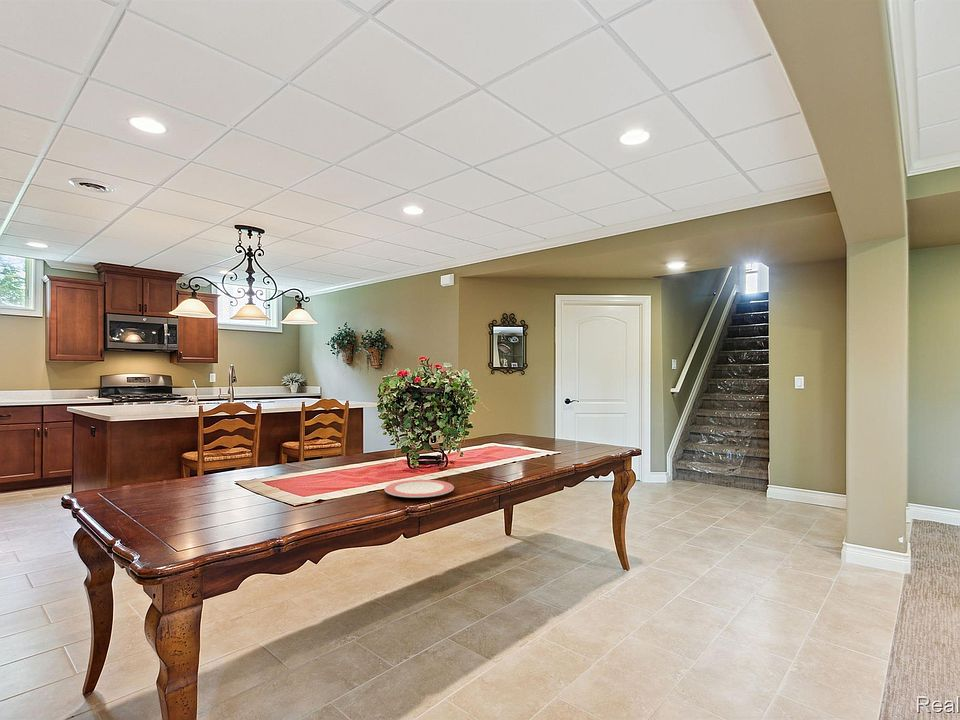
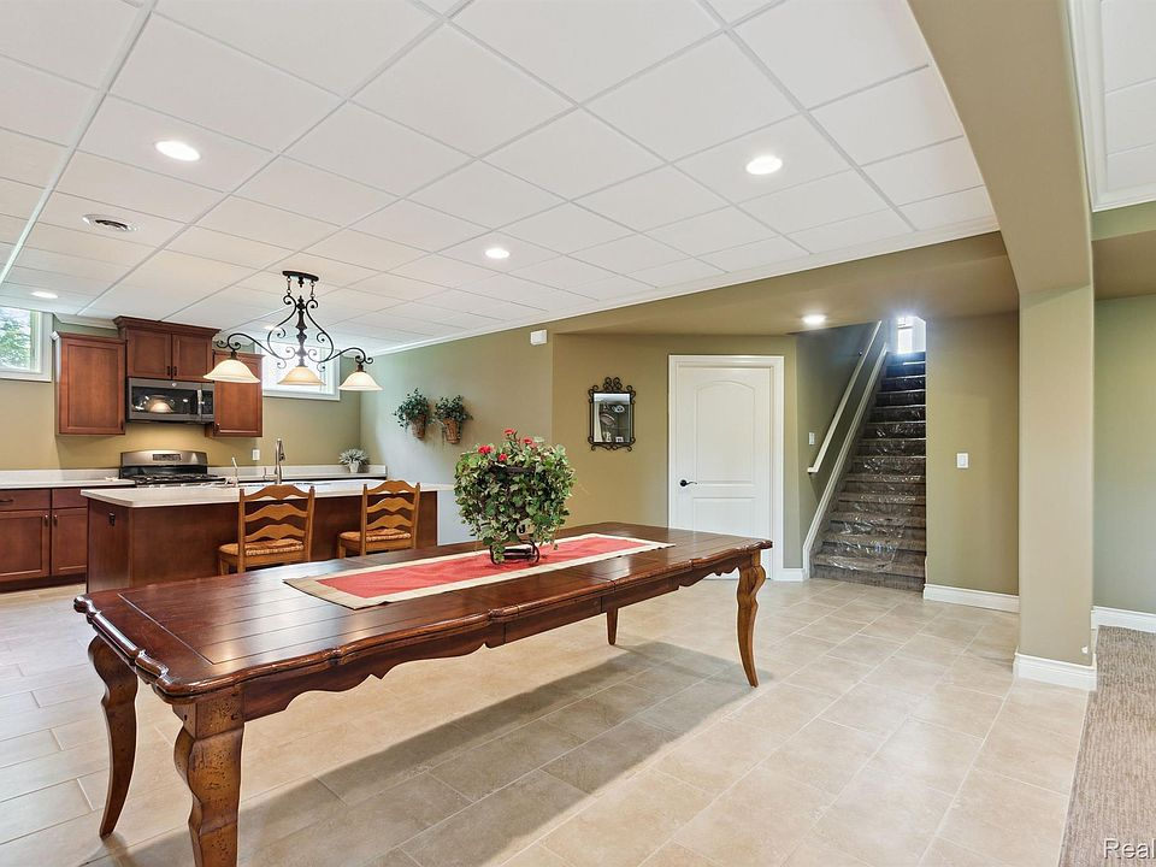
- plate [384,479,455,499]
